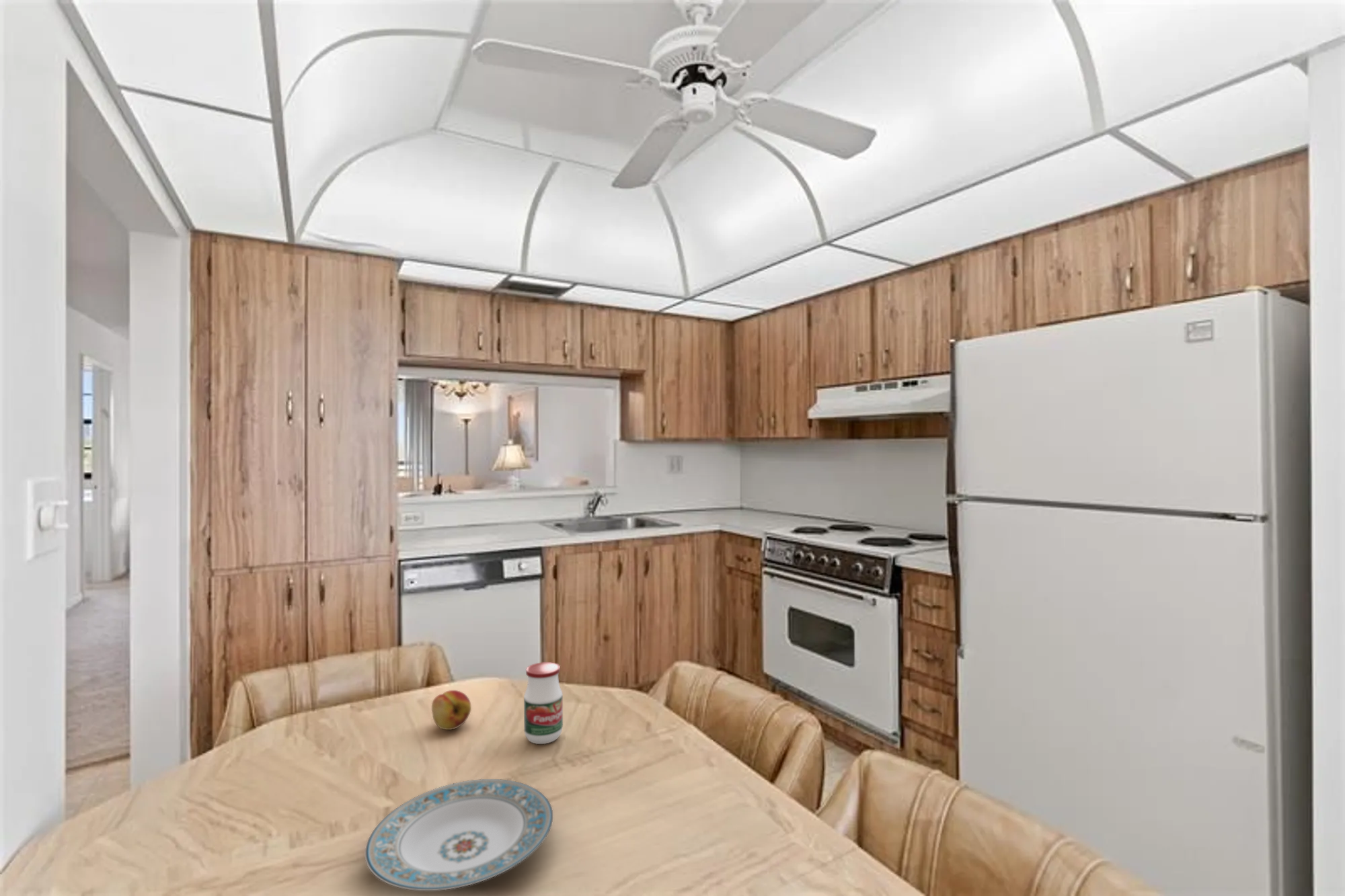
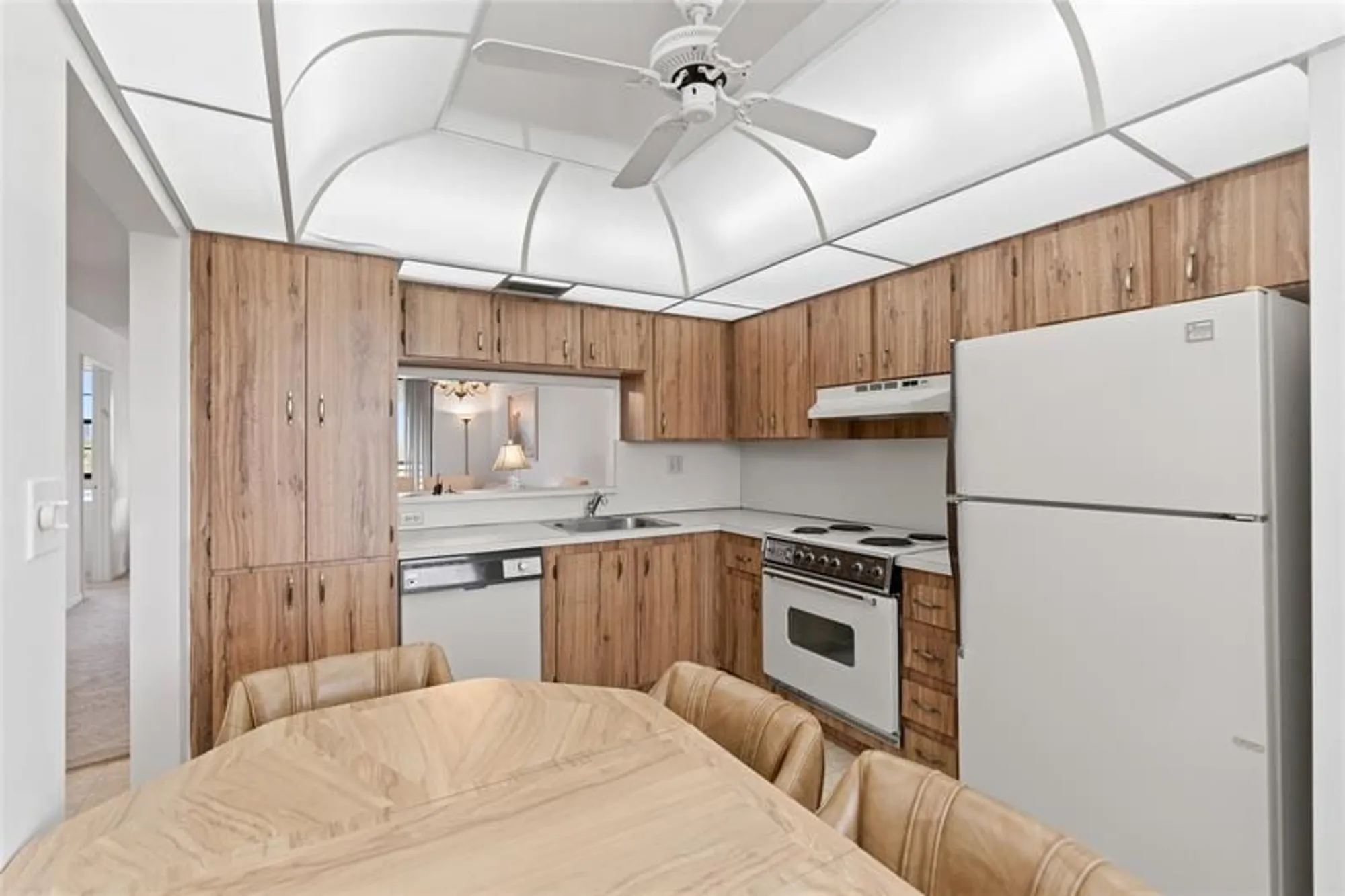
- plate [364,778,553,891]
- jar [523,661,564,745]
- fruit [431,690,472,731]
